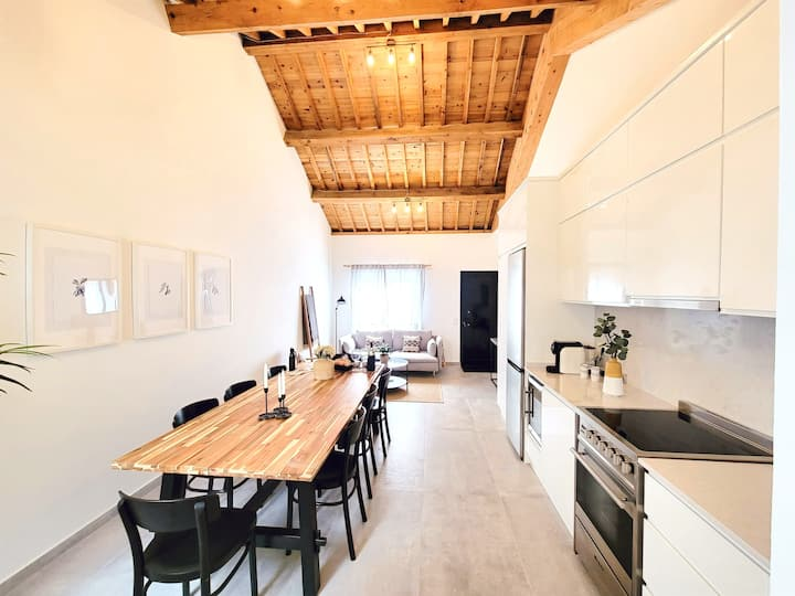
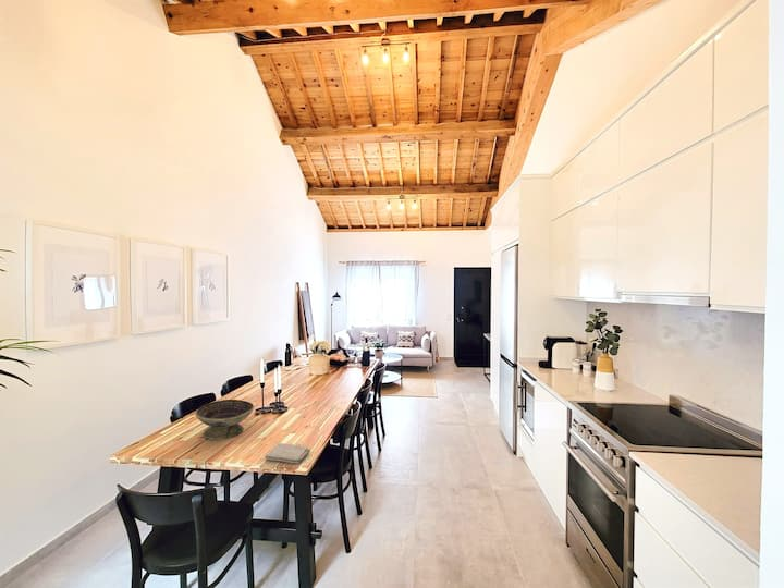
+ washcloth [264,442,311,465]
+ decorative bowl [195,399,255,441]
